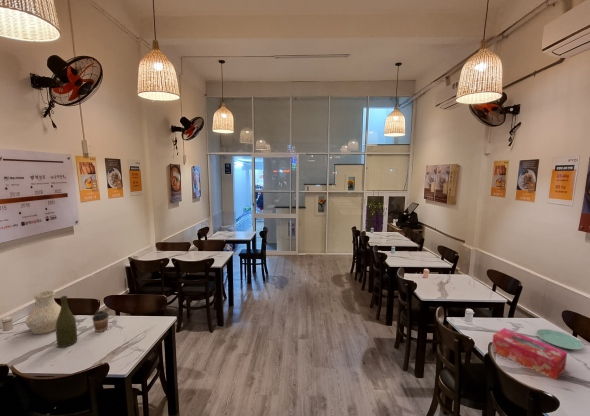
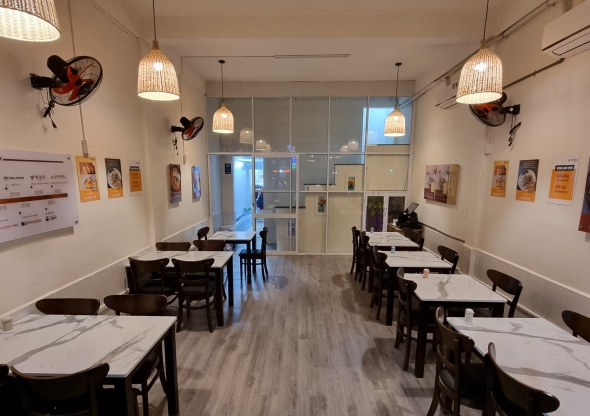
- bottle [55,295,78,348]
- tissue box [491,327,568,381]
- plate [535,328,585,350]
- vase [24,290,61,335]
- coffee cup [91,310,110,333]
